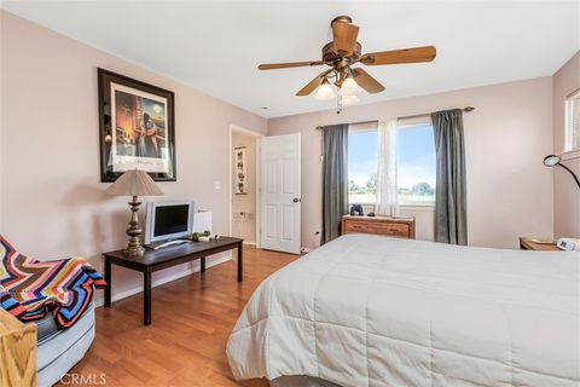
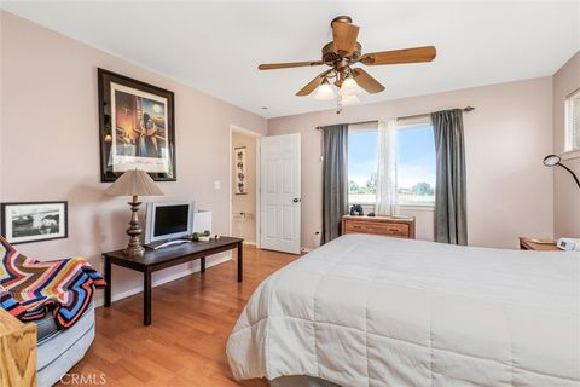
+ picture frame [0,200,70,247]
